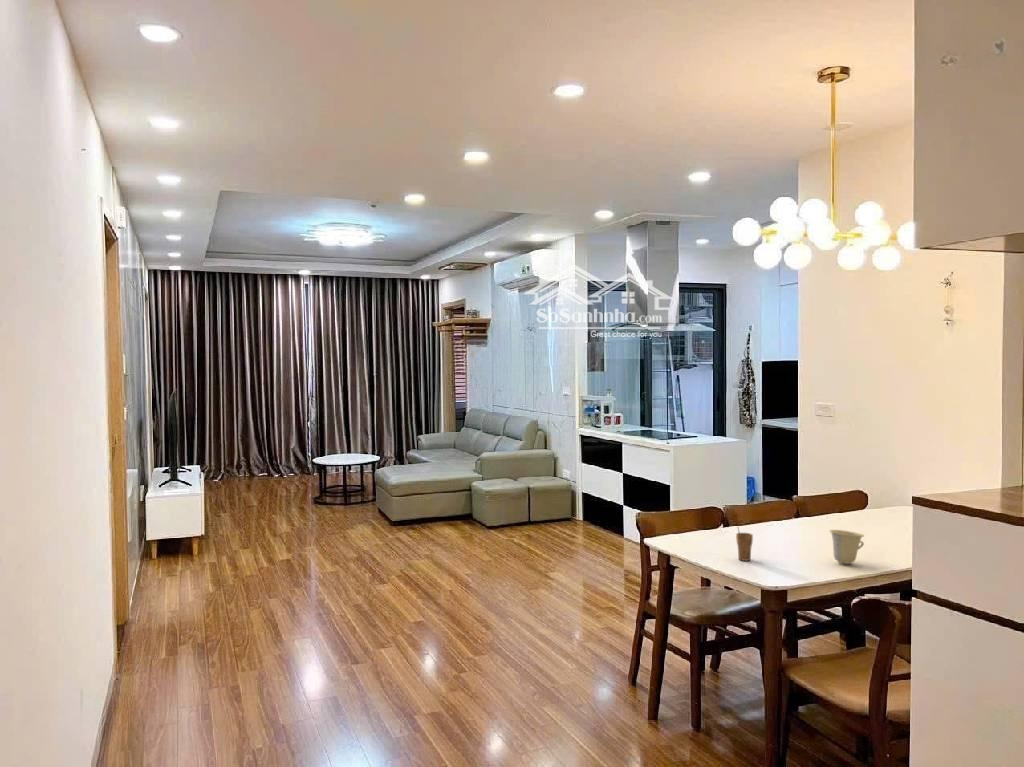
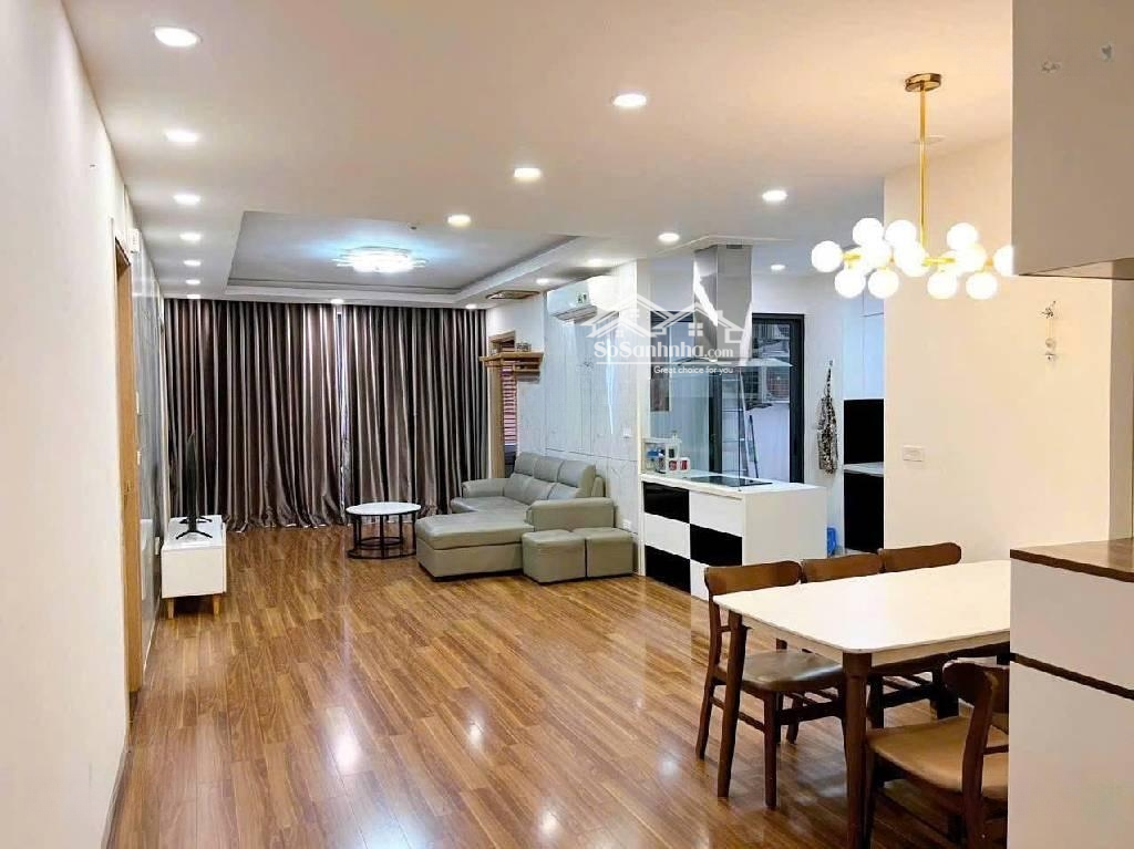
- cup [828,529,865,565]
- cup [735,526,754,562]
